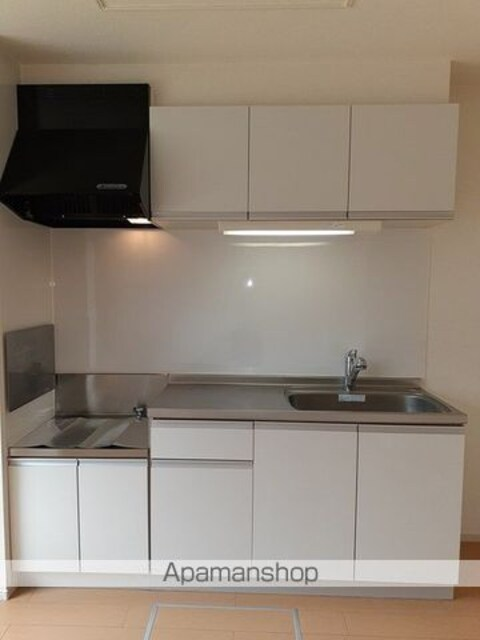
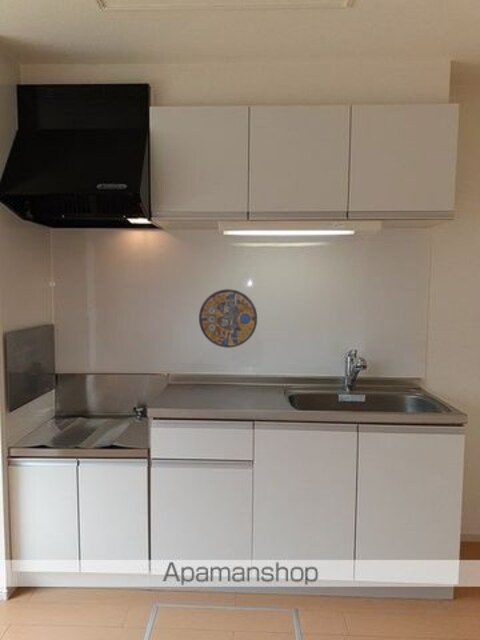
+ manhole cover [198,288,258,349]
